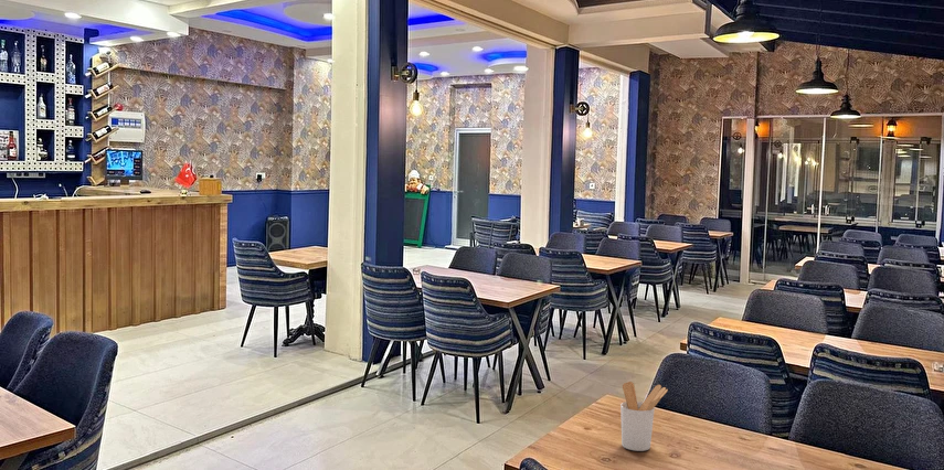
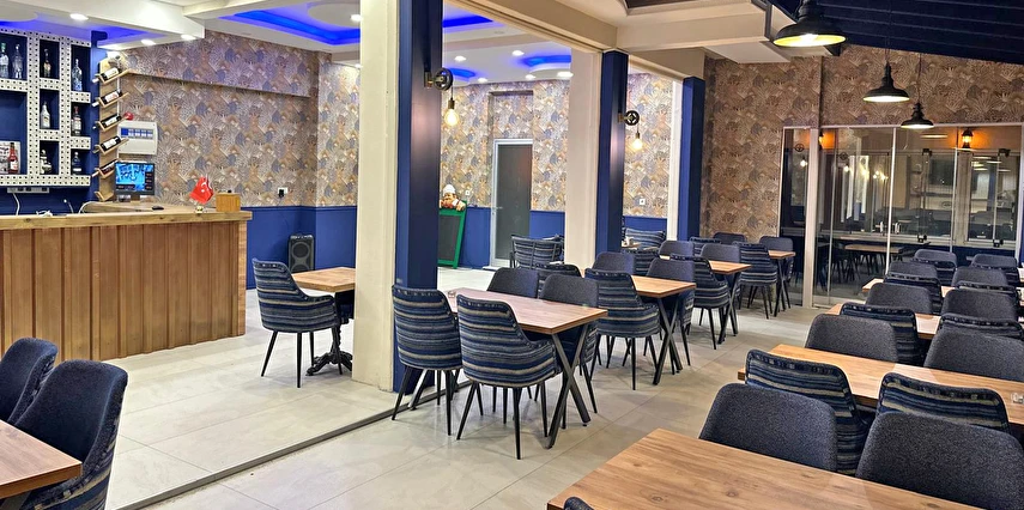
- utensil holder [619,381,669,452]
